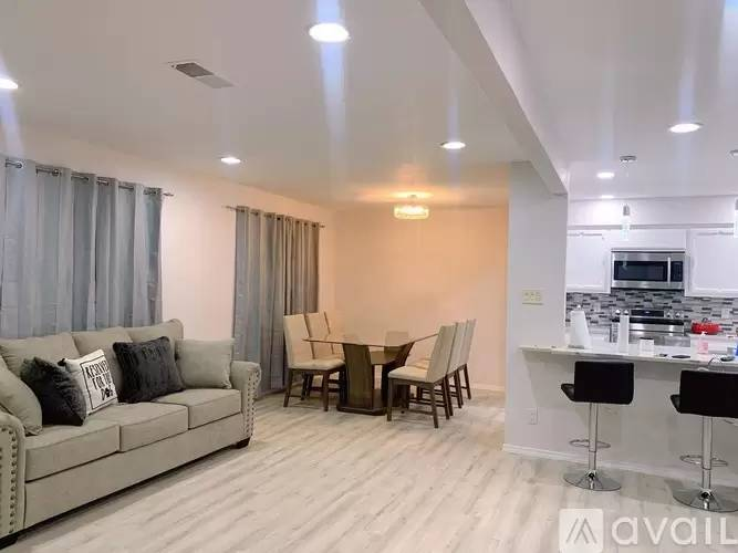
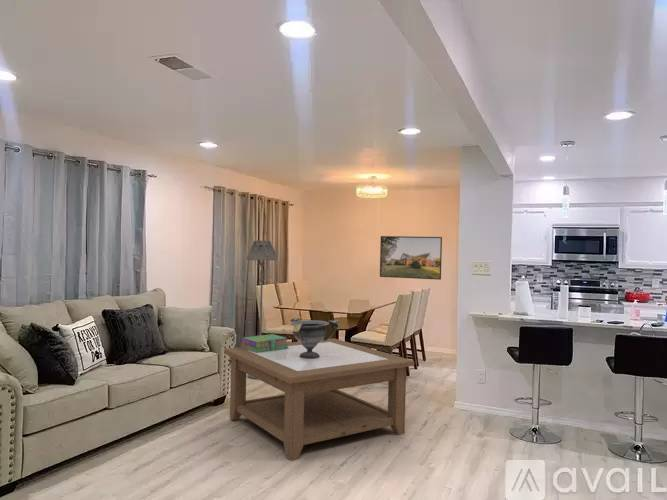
+ decorative bowl [289,317,340,359]
+ stack of books [239,333,288,353]
+ coffee table [223,337,415,462]
+ floor lamp [246,240,278,380]
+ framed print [379,235,443,281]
